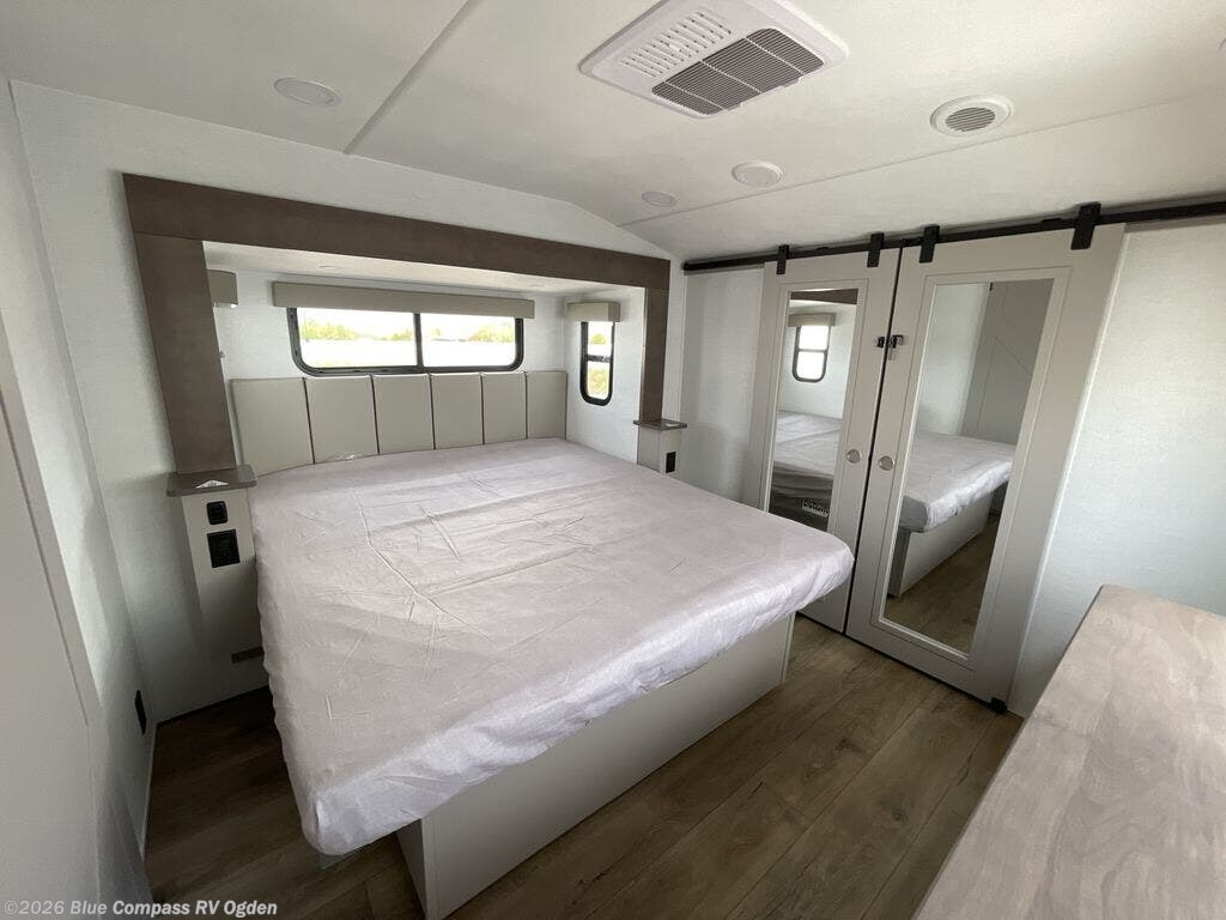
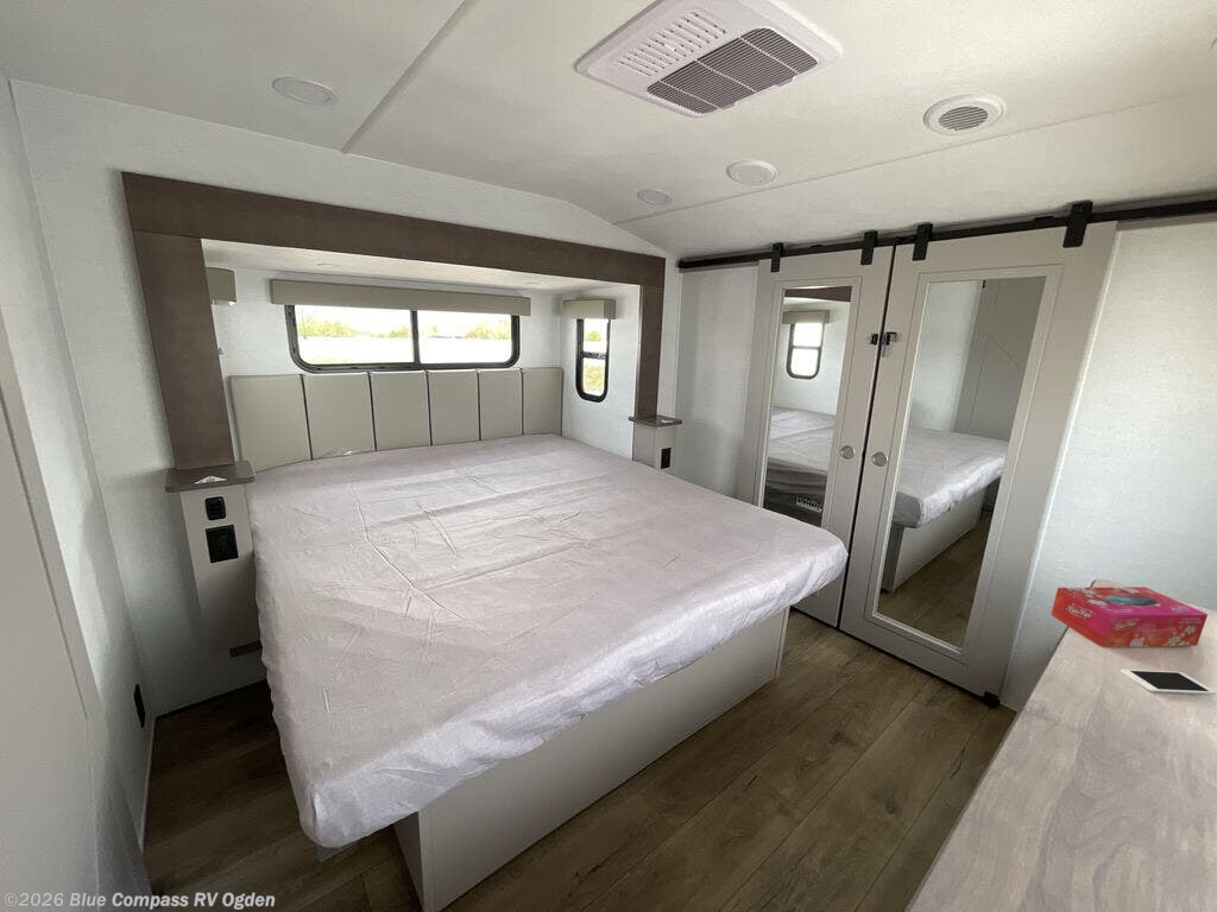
+ cell phone [1118,669,1217,696]
+ tissue box [1049,585,1209,648]
